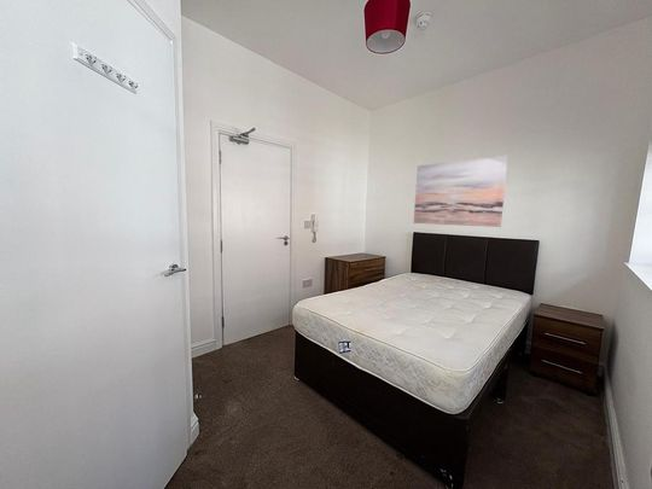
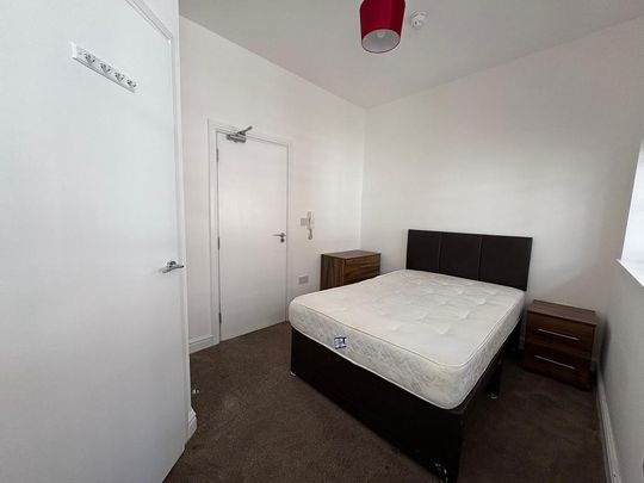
- wall art [413,153,510,228]
